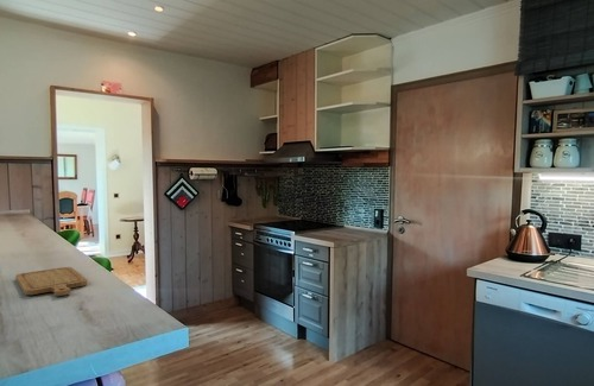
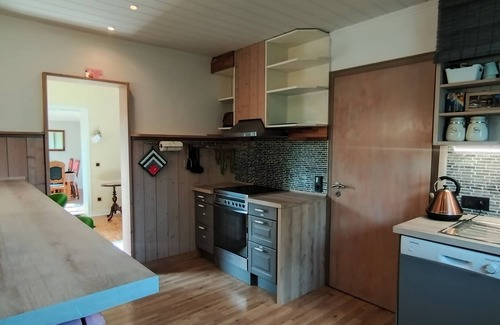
- chopping board [14,266,88,297]
